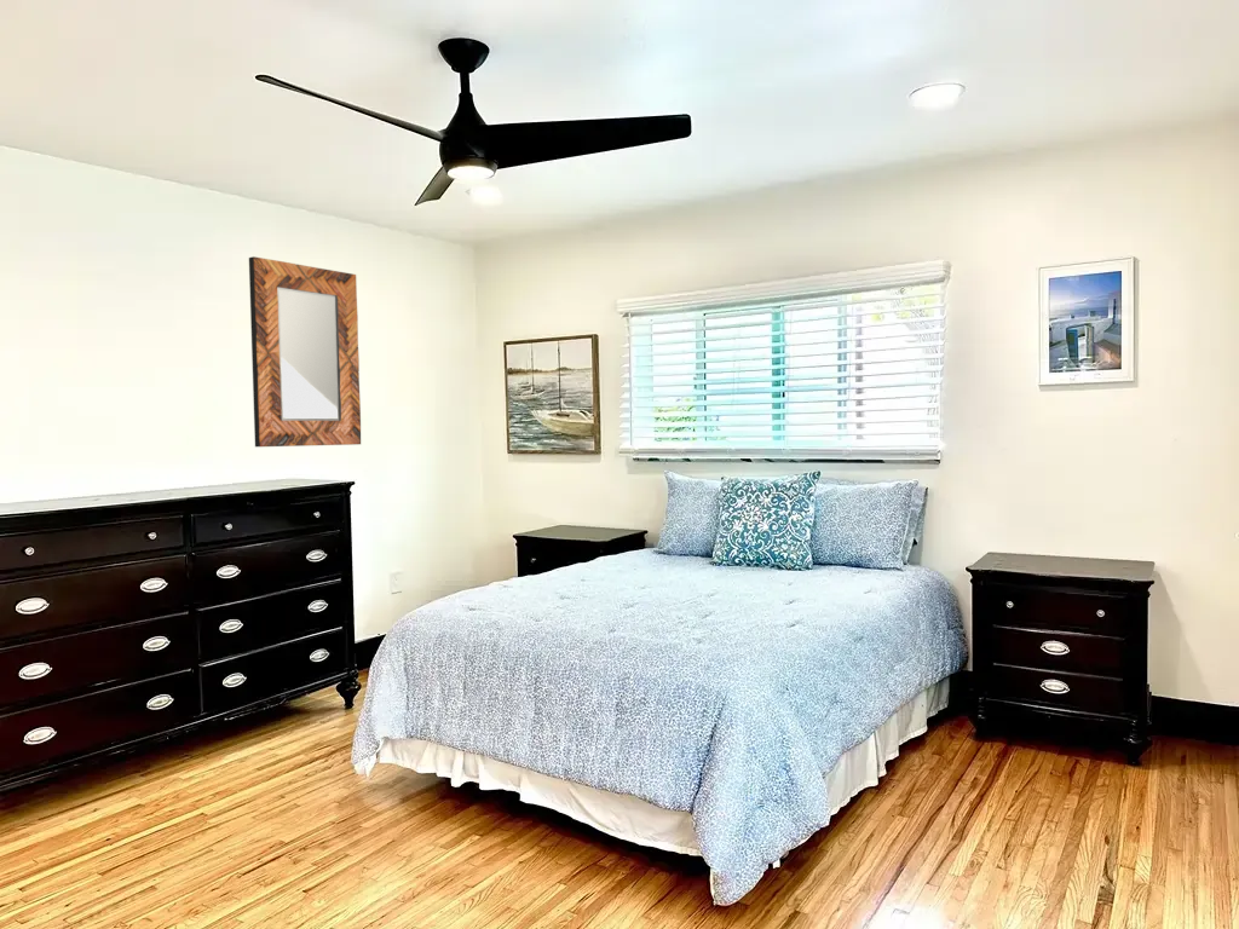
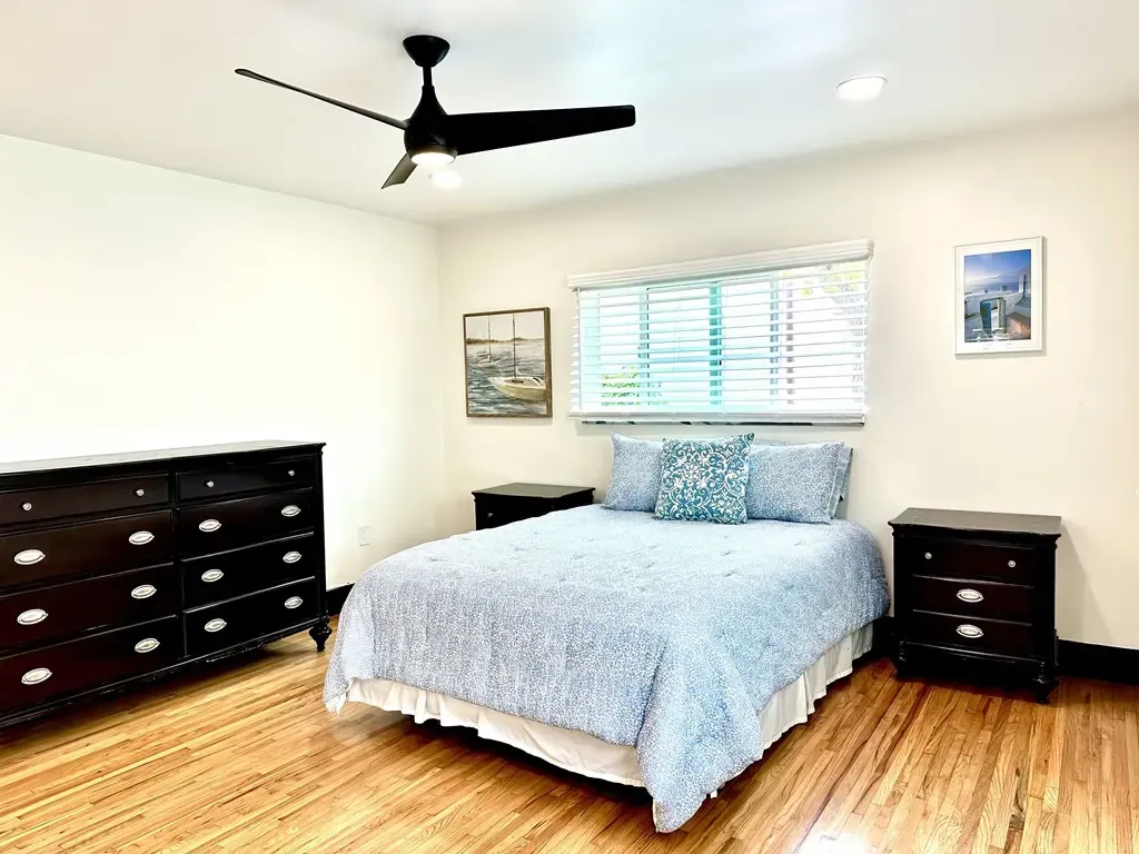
- home mirror [248,255,362,448]
